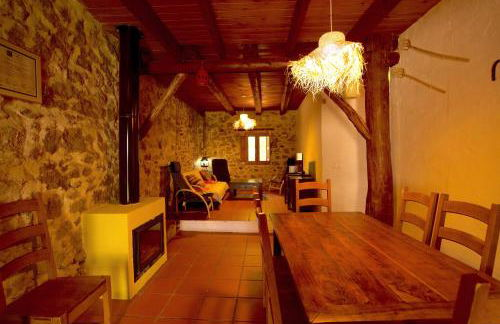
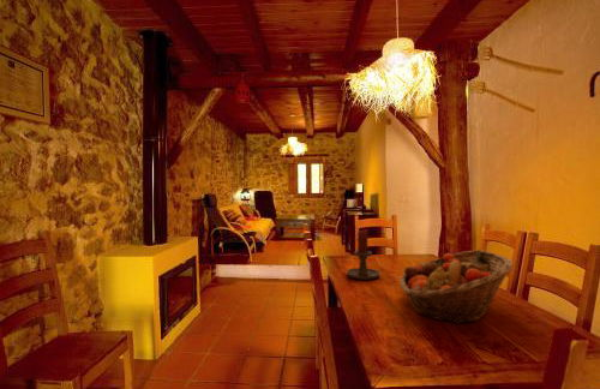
+ candle holder [346,228,382,281]
+ fruit basket [398,249,514,325]
